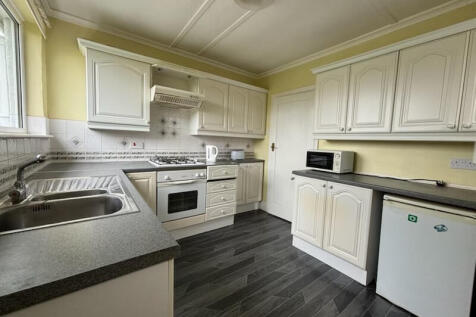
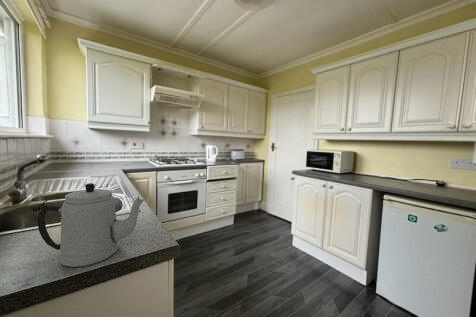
+ teapot [37,182,145,268]
